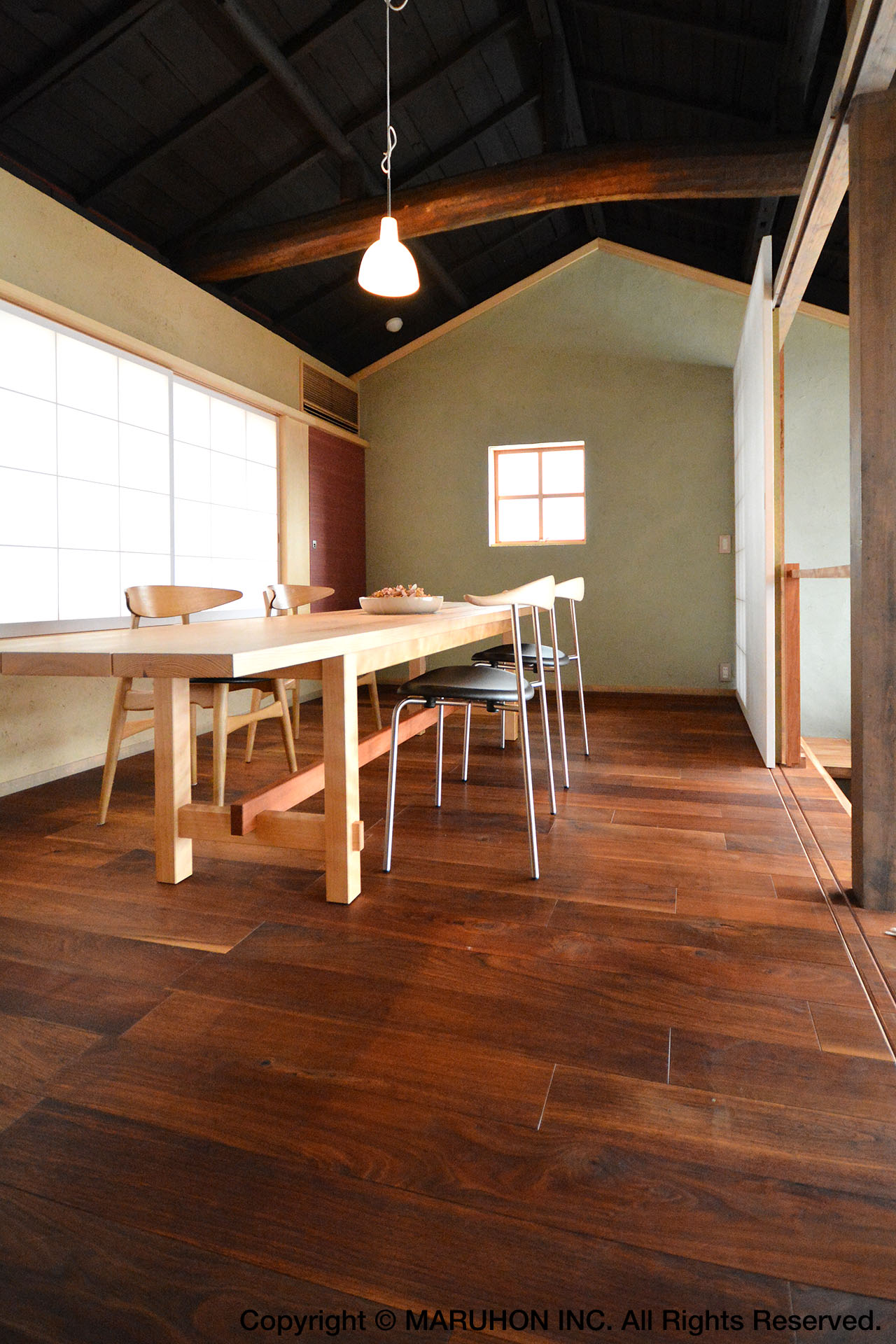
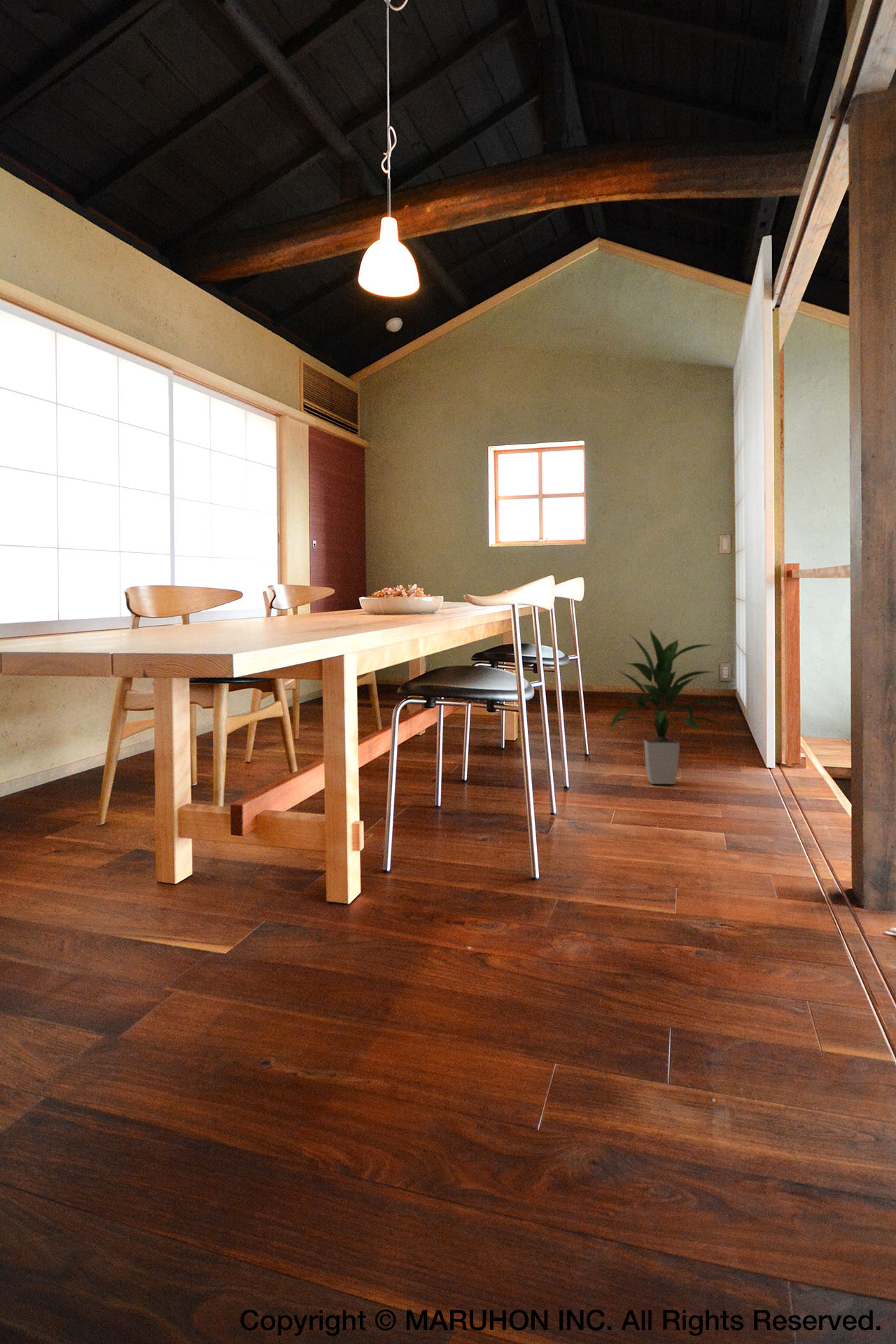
+ indoor plant [607,628,731,785]
